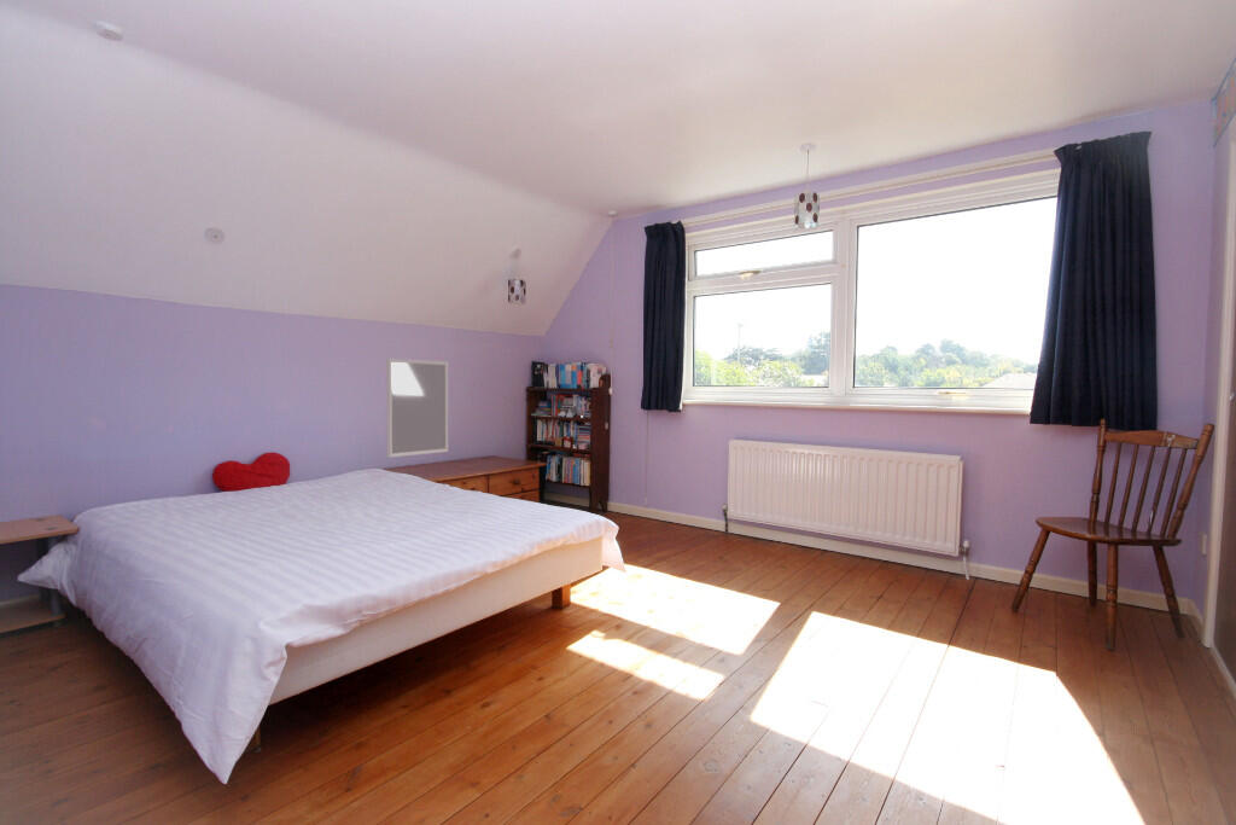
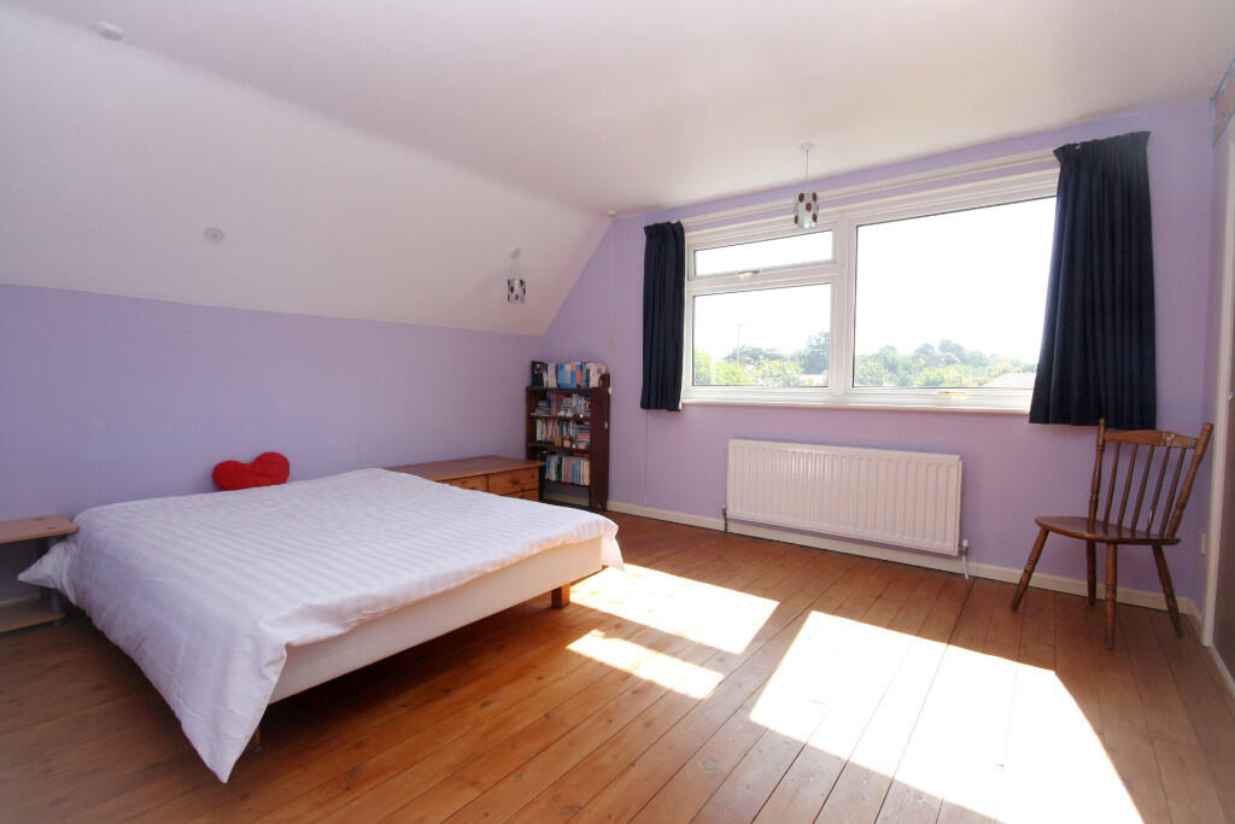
- home mirror [385,358,449,459]
